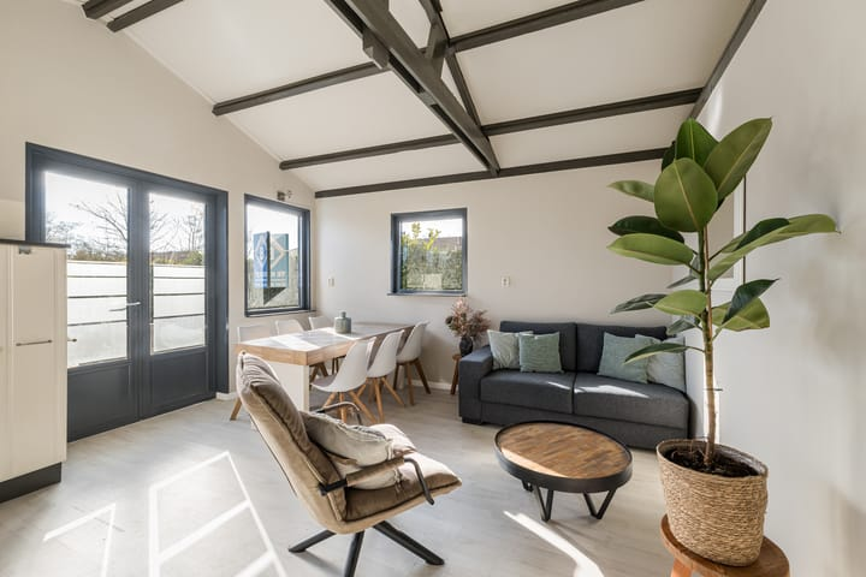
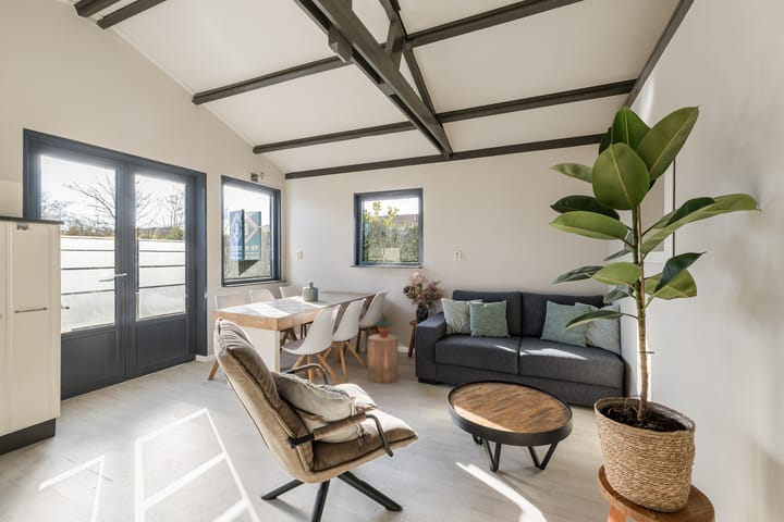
+ stool [367,333,399,384]
+ potted plant [370,315,397,338]
